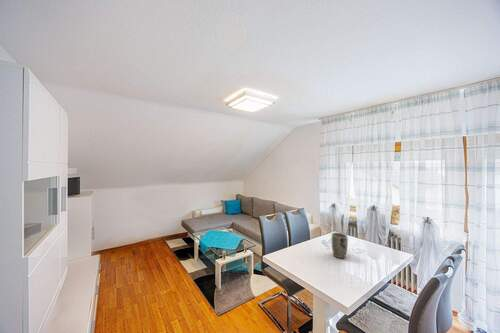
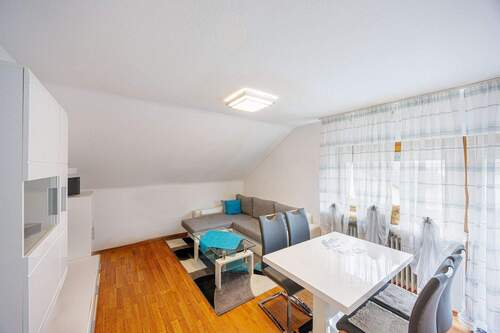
- plant pot [331,232,349,259]
